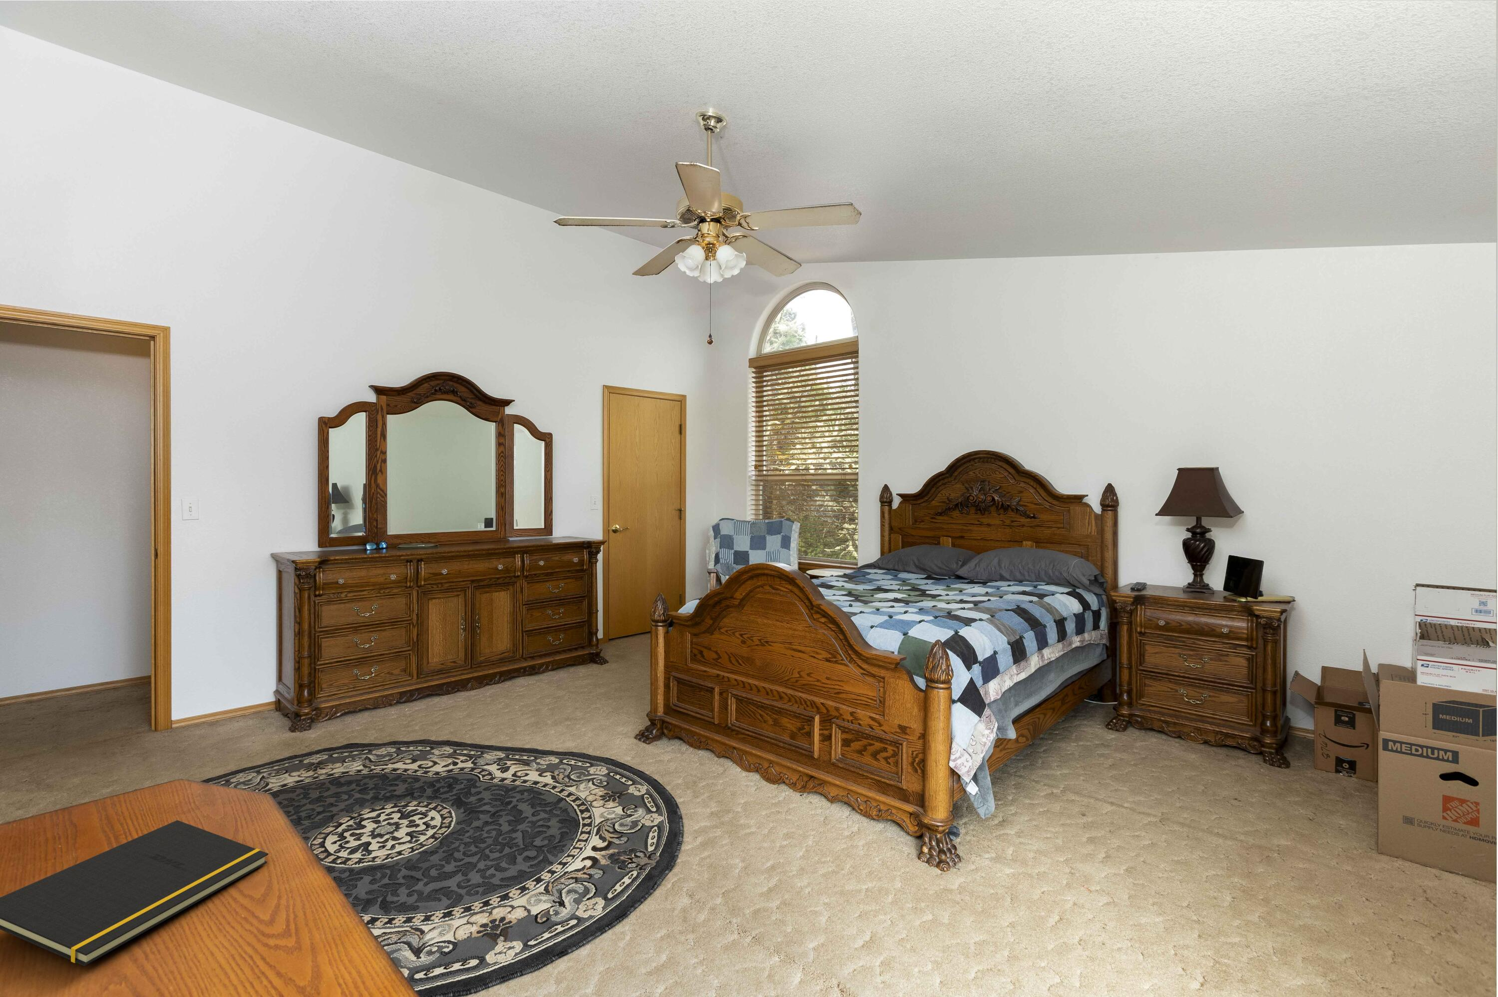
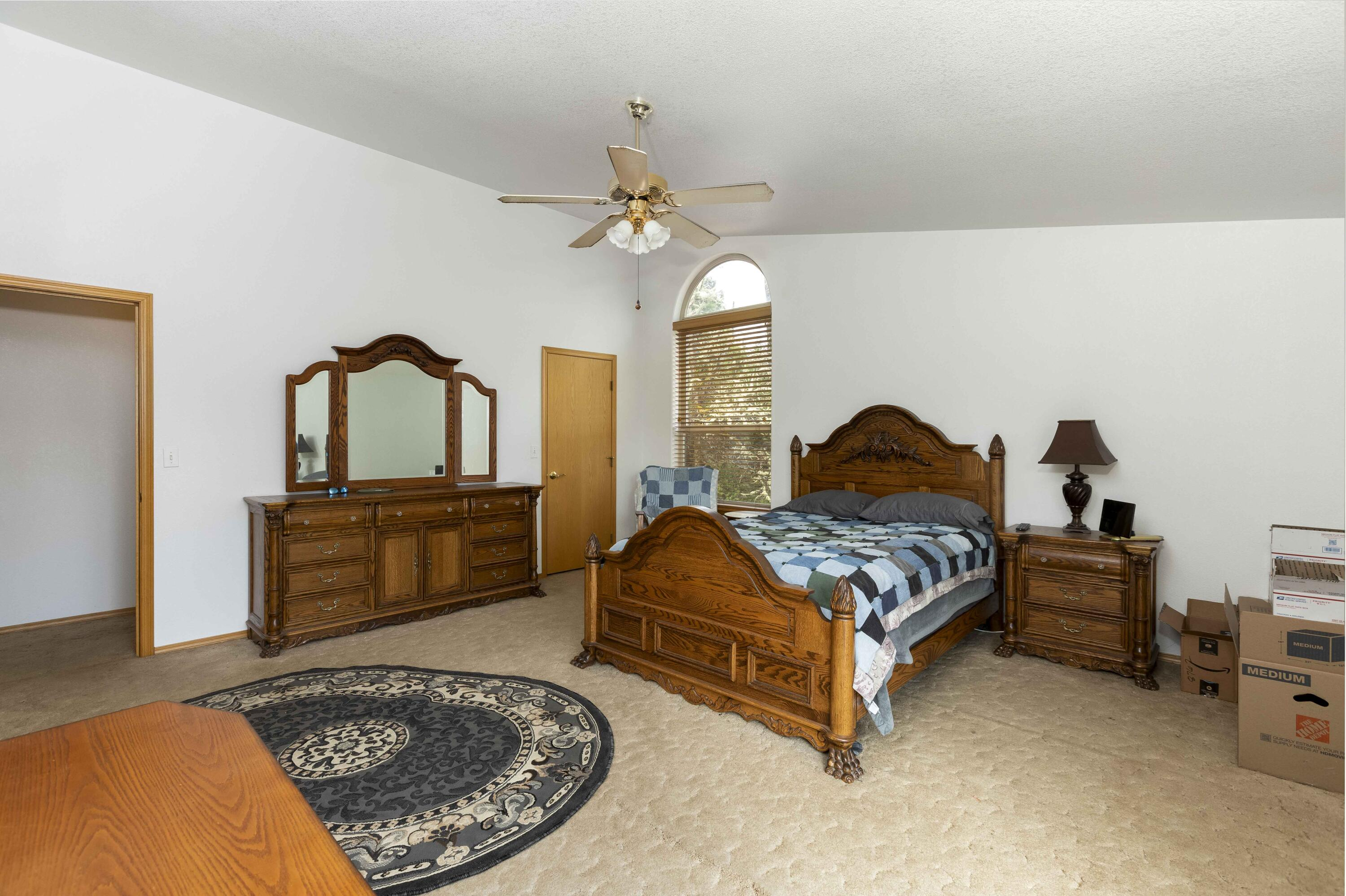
- notepad [0,820,269,967]
